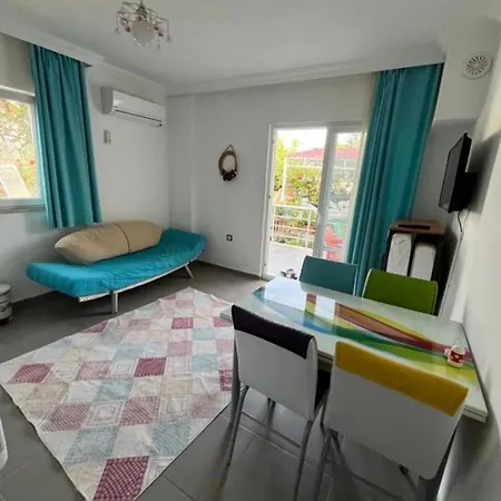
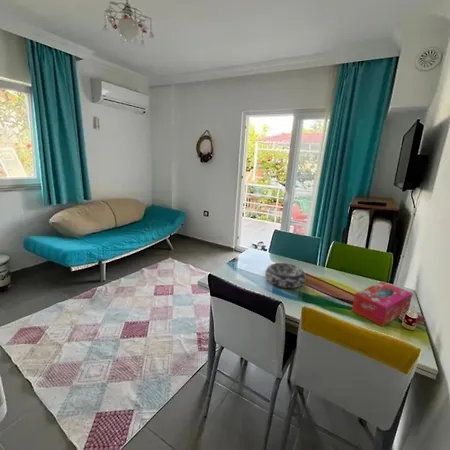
+ tissue box [351,280,414,327]
+ decorative bowl [264,262,307,289]
